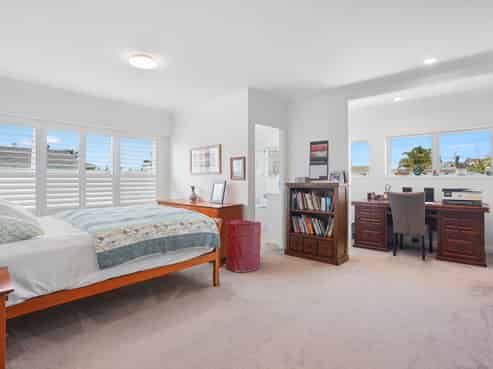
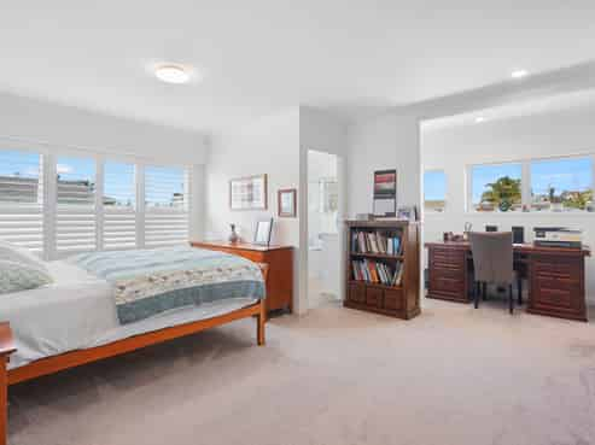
- laundry hamper [225,219,262,273]
